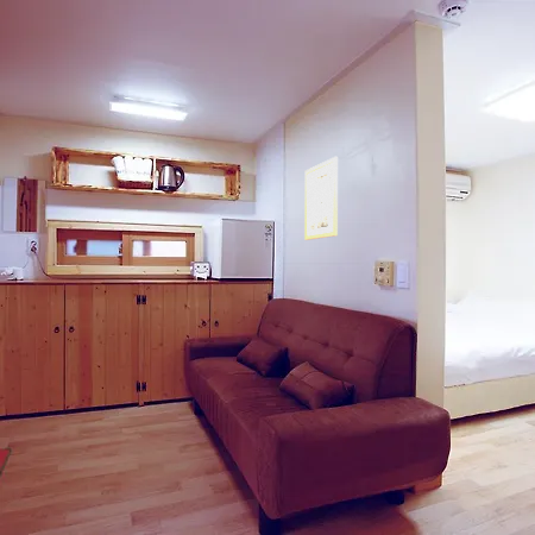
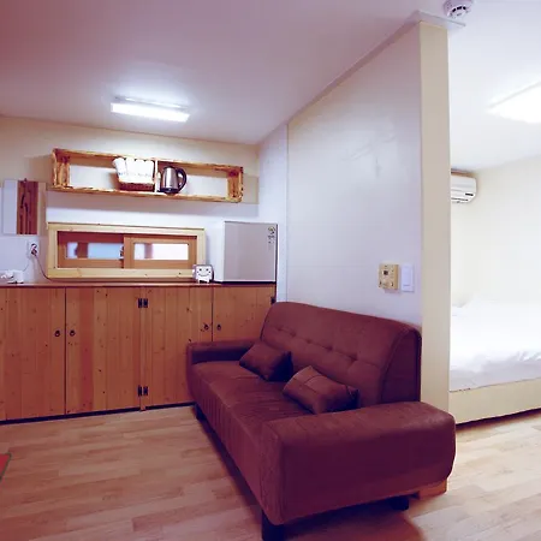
- wall art [303,156,339,241]
